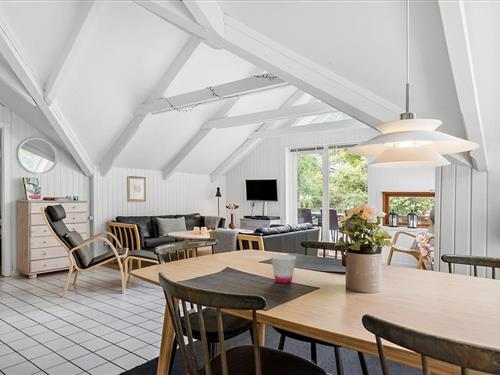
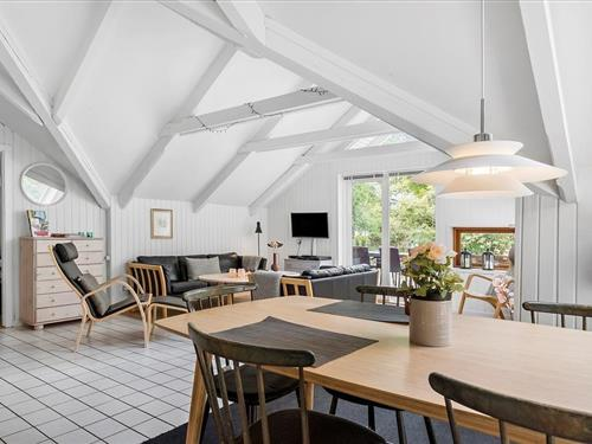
- cup [270,254,297,284]
